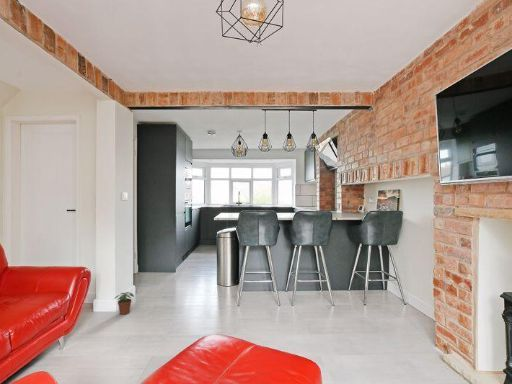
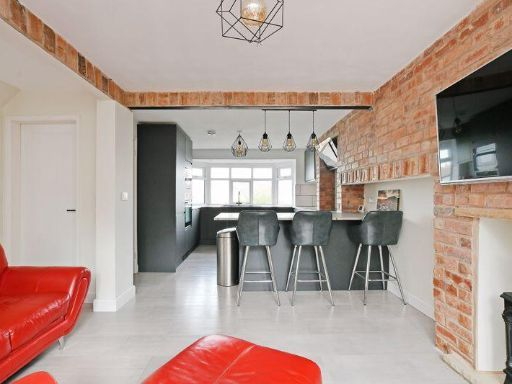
- potted plant [113,291,135,316]
